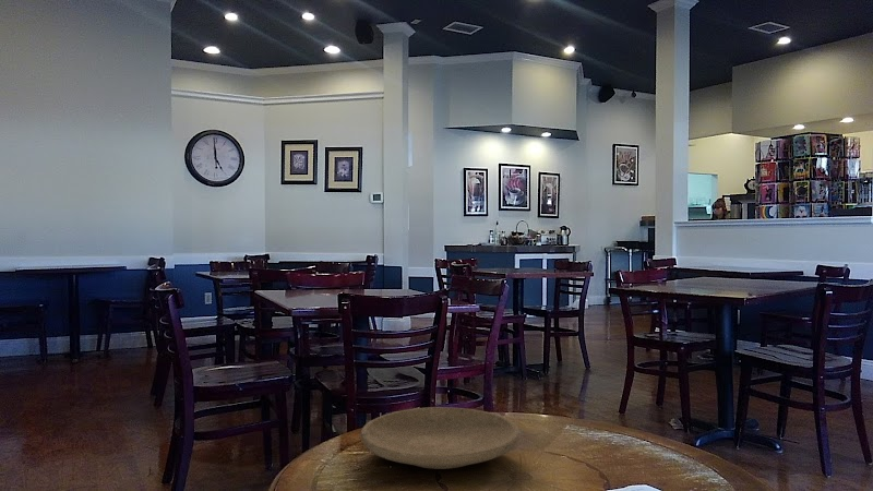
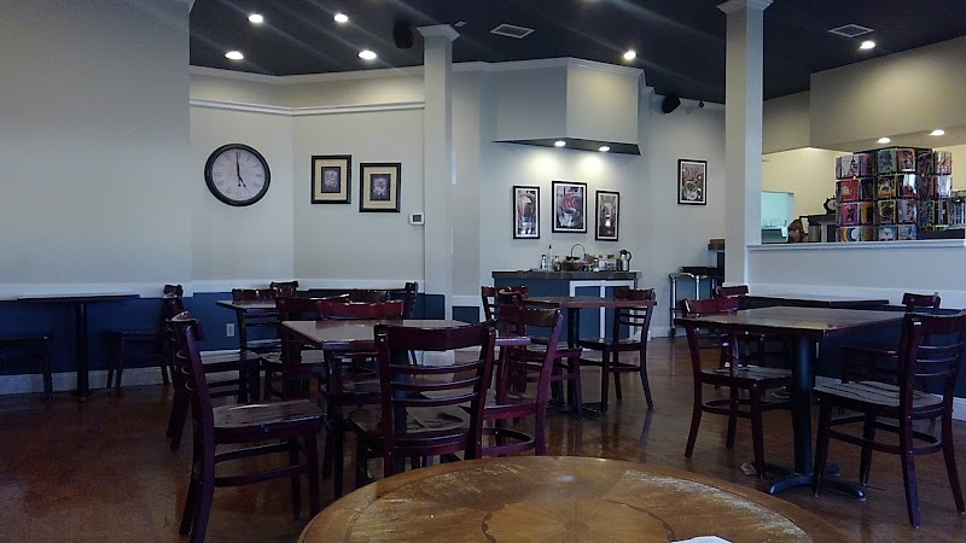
- plate [360,406,521,470]
